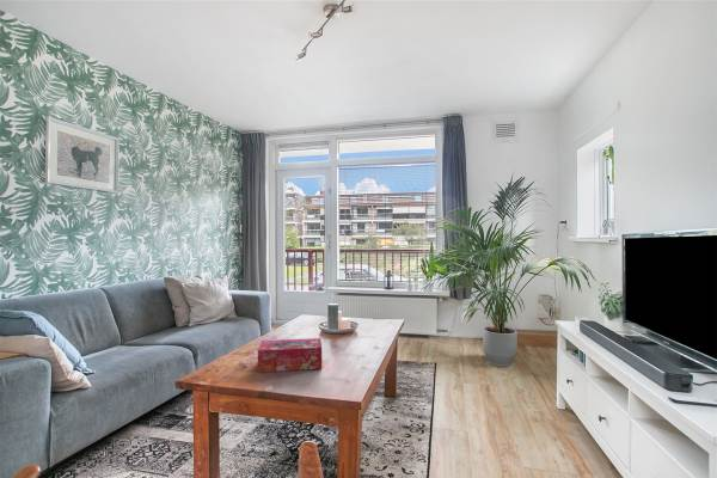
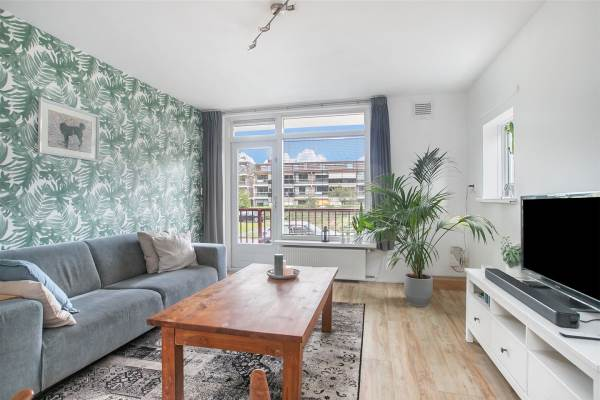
- tissue box [257,337,323,373]
